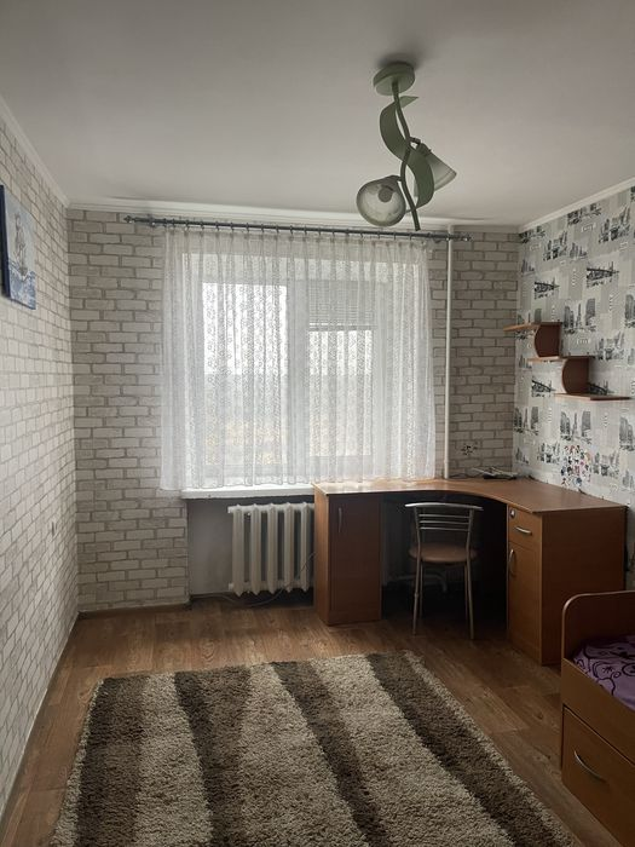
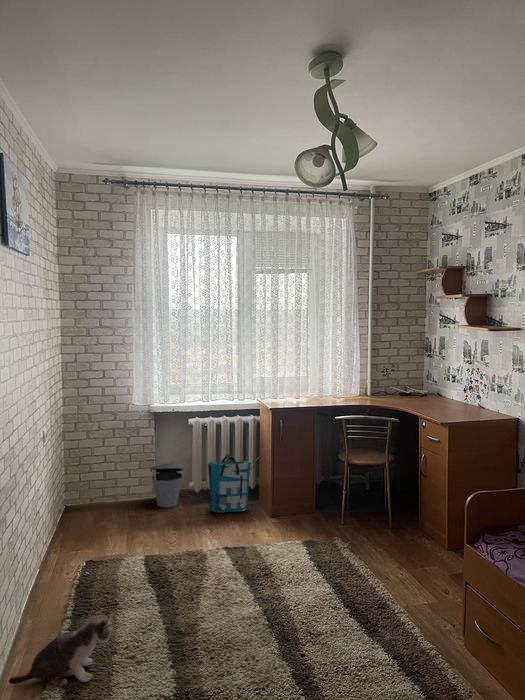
+ trash can [149,462,185,509]
+ plush toy [8,608,118,688]
+ tote bag [207,453,252,514]
